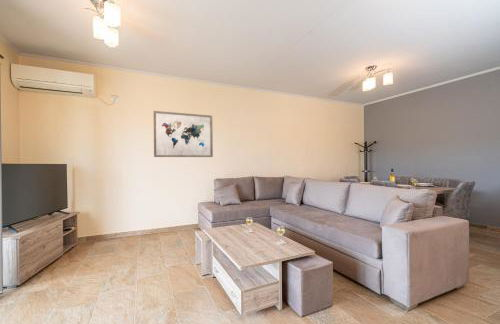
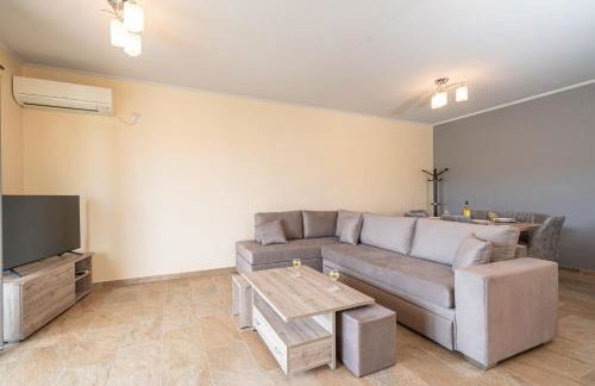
- wall art [153,110,214,158]
